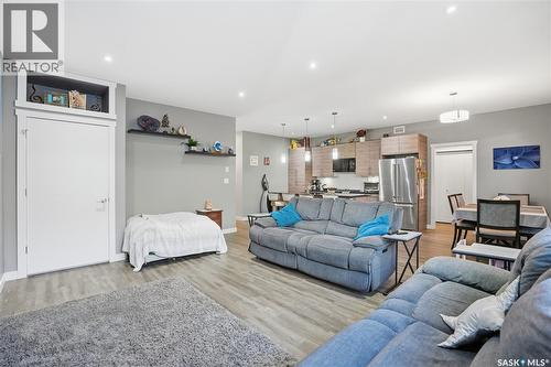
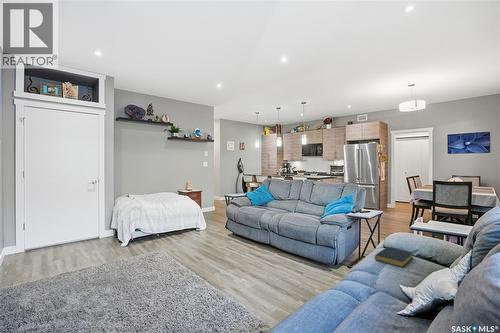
+ hardback book [374,246,414,268]
